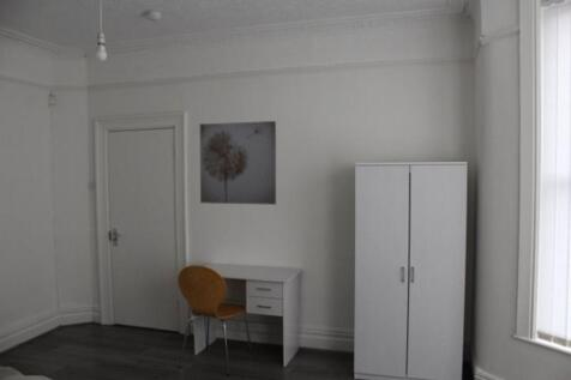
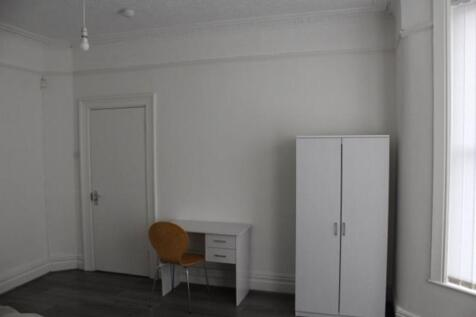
- wall art [199,120,277,206]
